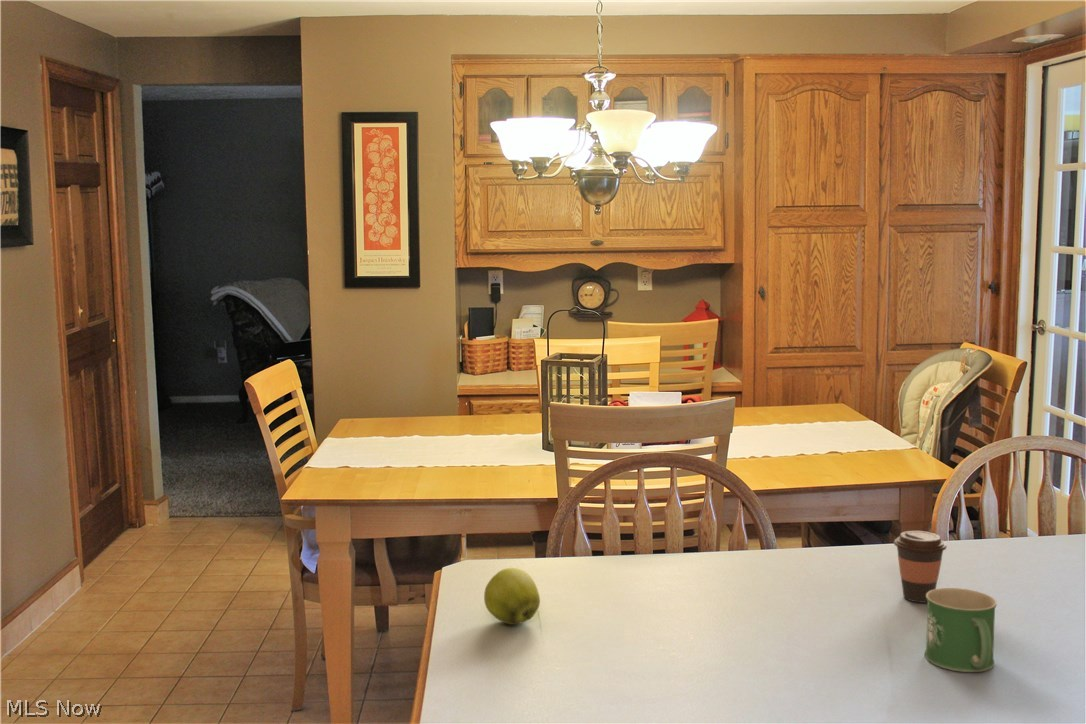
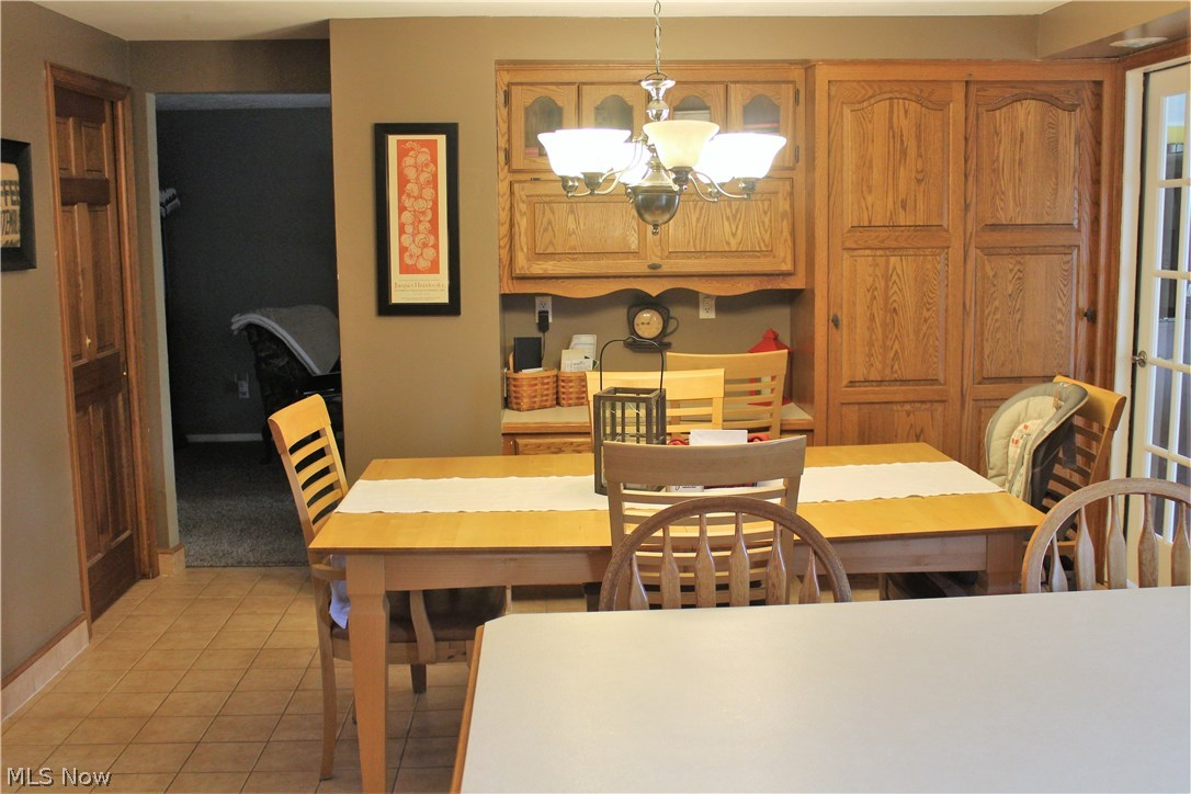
- mug [924,587,998,673]
- coffee cup [893,530,948,603]
- apple [483,567,541,626]
